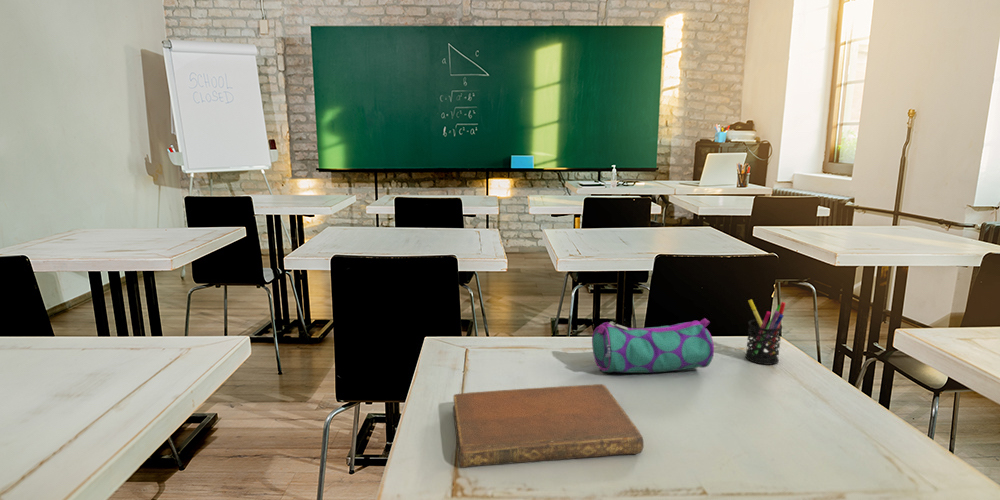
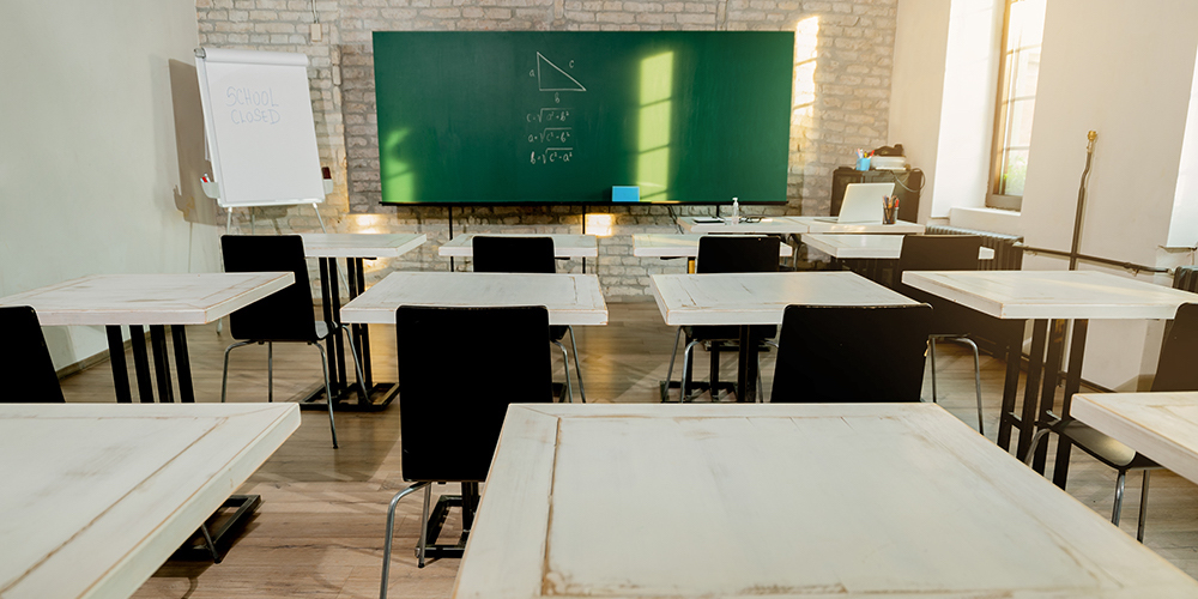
- pen holder [744,299,787,366]
- notebook [452,383,645,469]
- pencil case [591,317,715,374]
